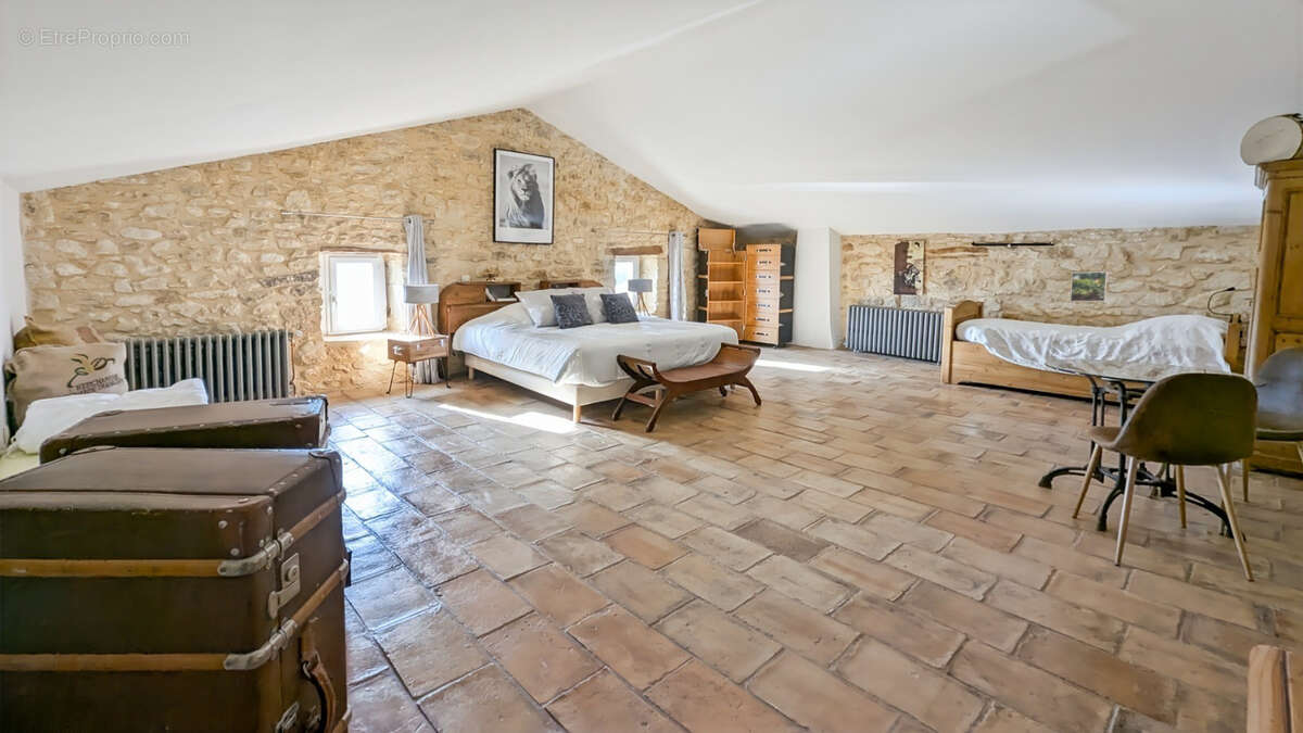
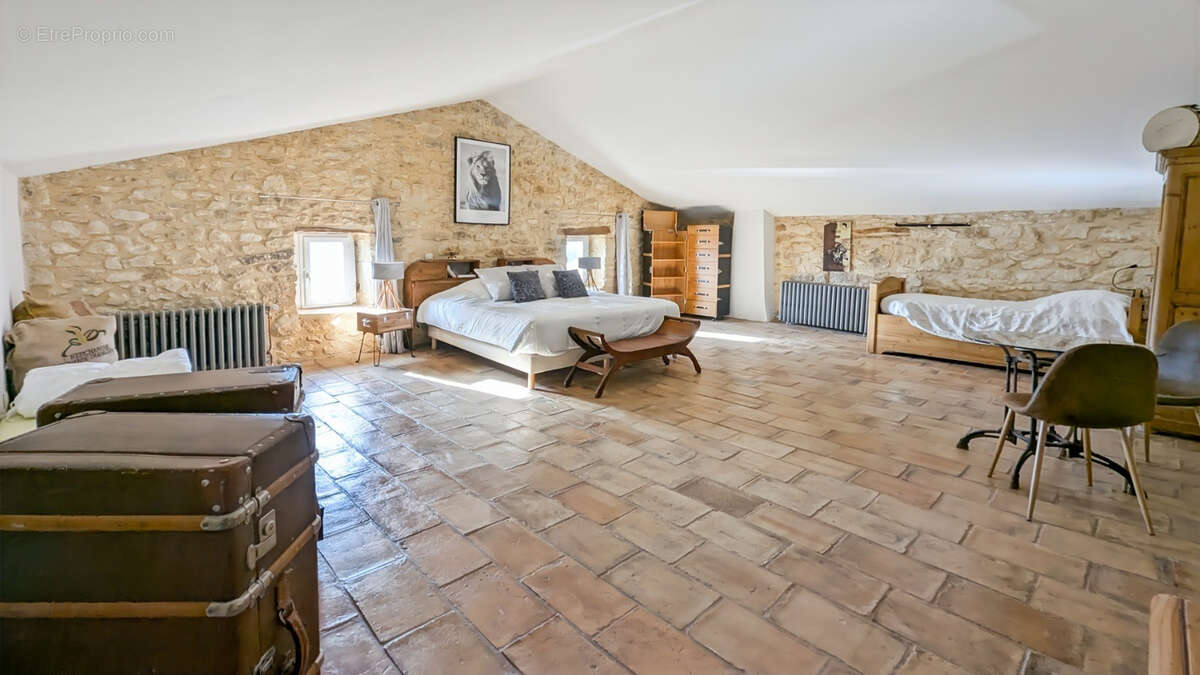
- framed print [1070,270,1109,303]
